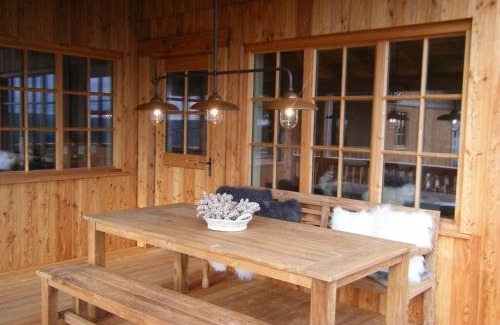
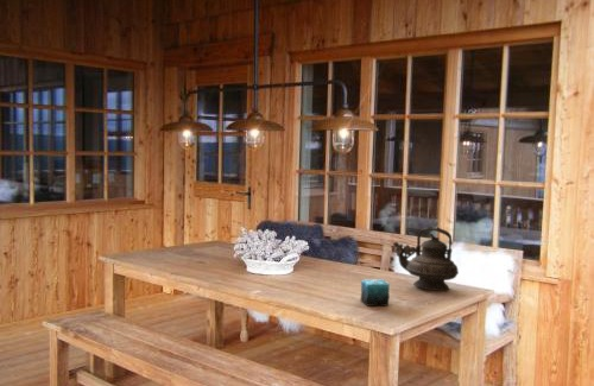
+ candle [360,278,391,308]
+ teapot [392,226,460,292]
